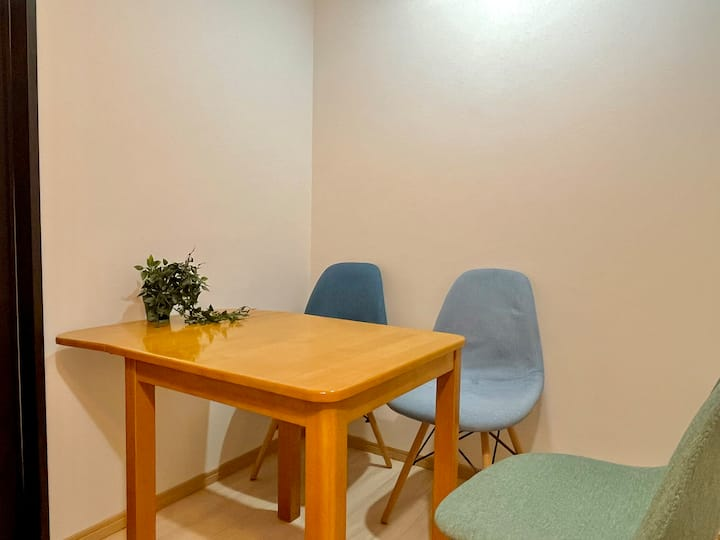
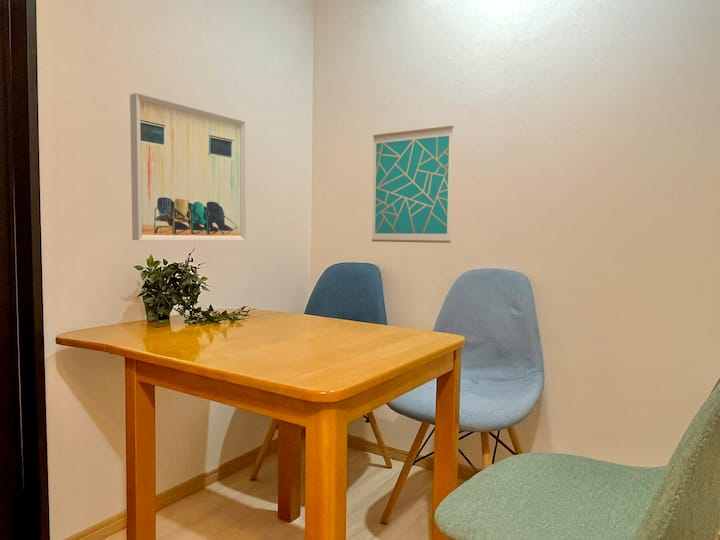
+ wall art [371,125,454,244]
+ wall art [129,92,246,241]
